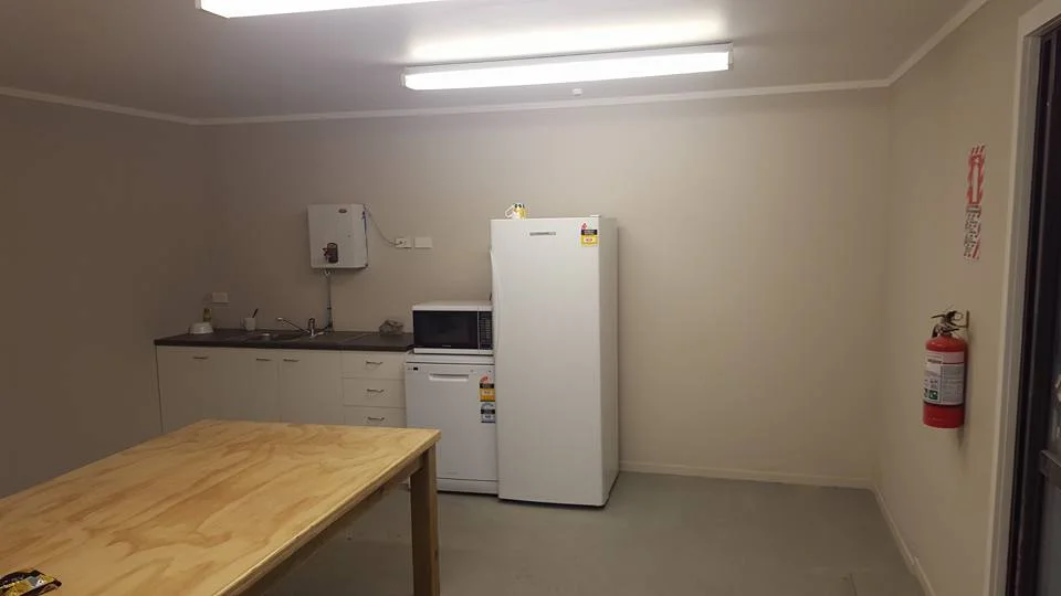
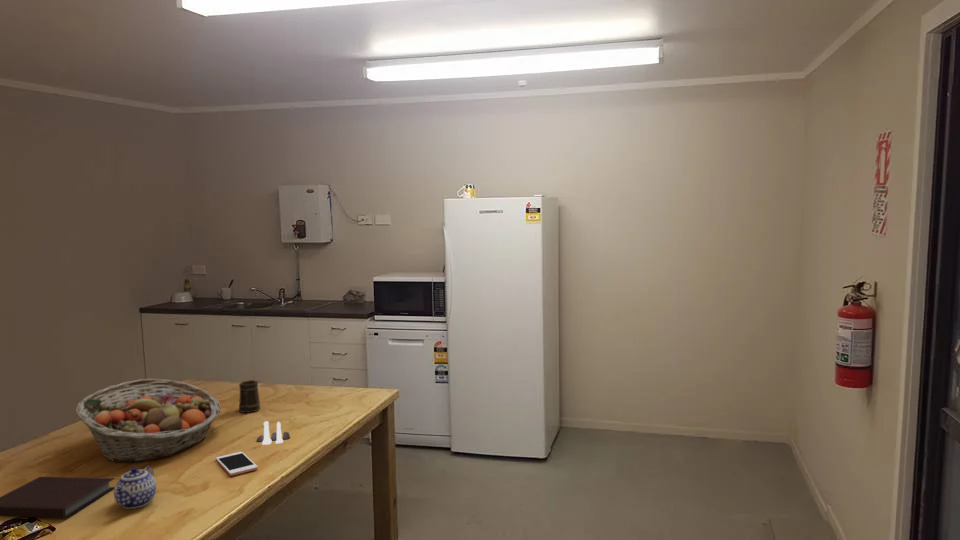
+ salt and pepper shaker set [255,420,291,446]
+ teapot [113,465,157,510]
+ fruit basket [75,378,222,463]
+ mug [238,379,261,414]
+ notebook [0,476,116,519]
+ cell phone [215,451,259,477]
